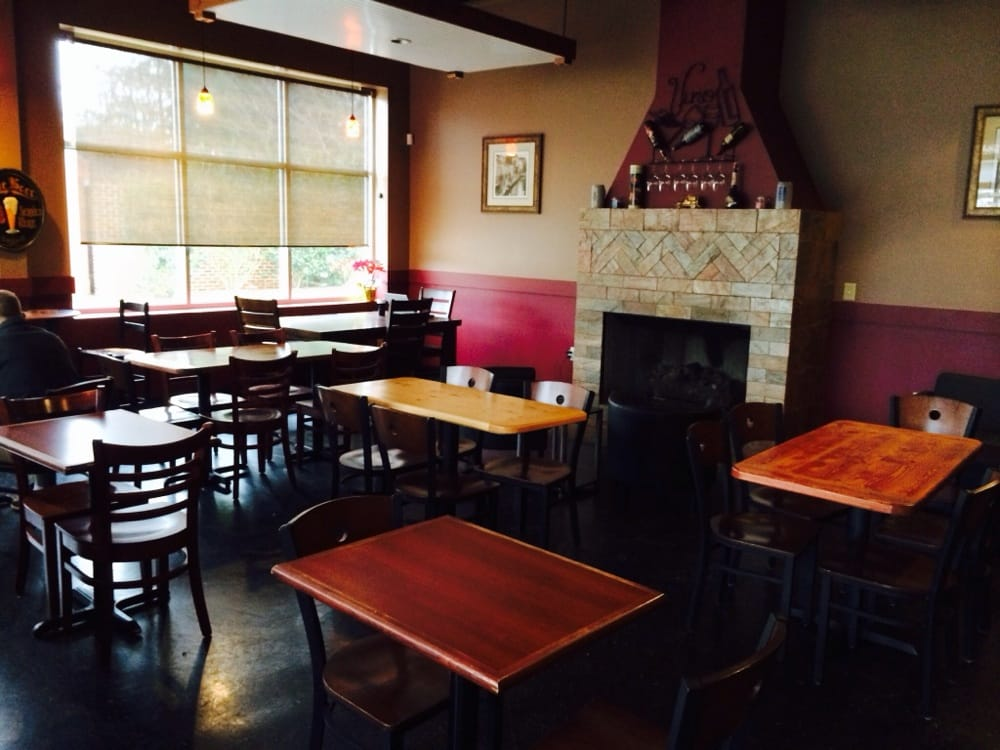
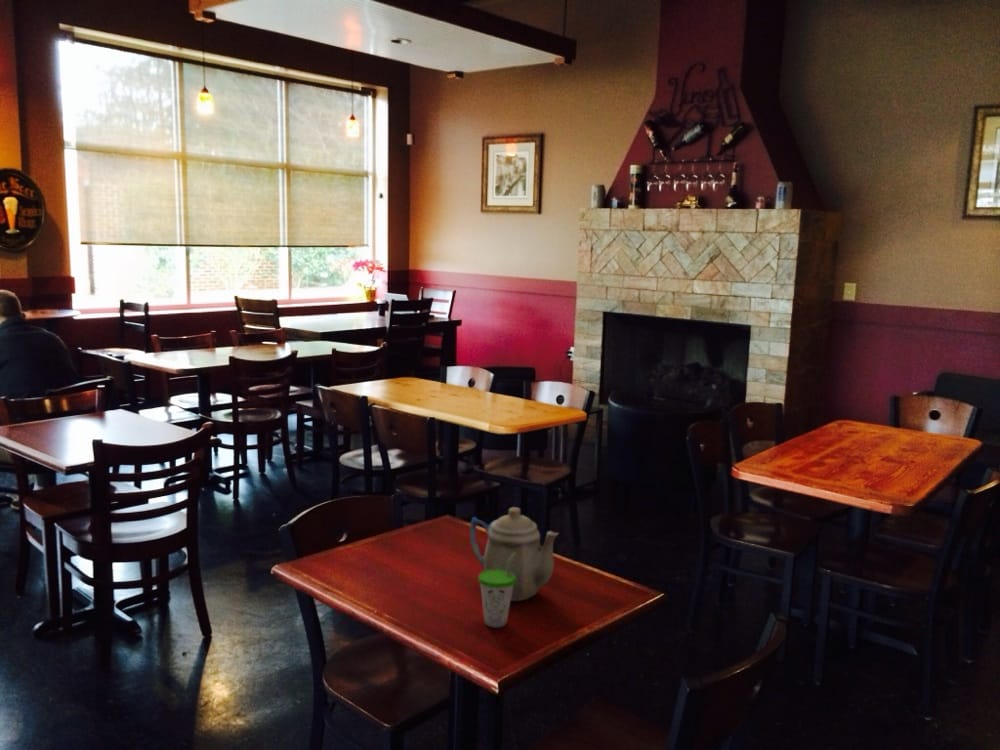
+ cup [477,552,516,629]
+ teapot [469,506,560,602]
